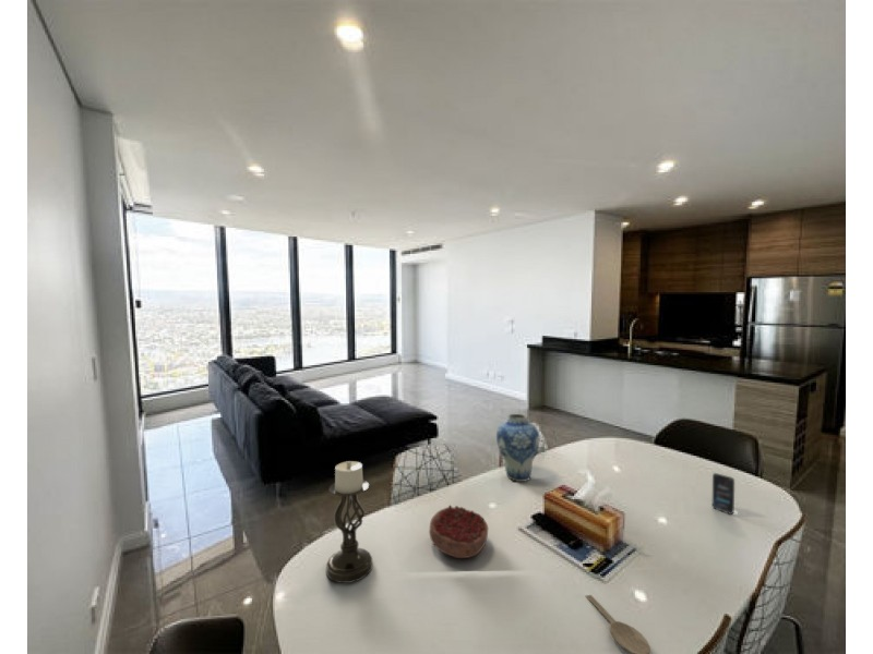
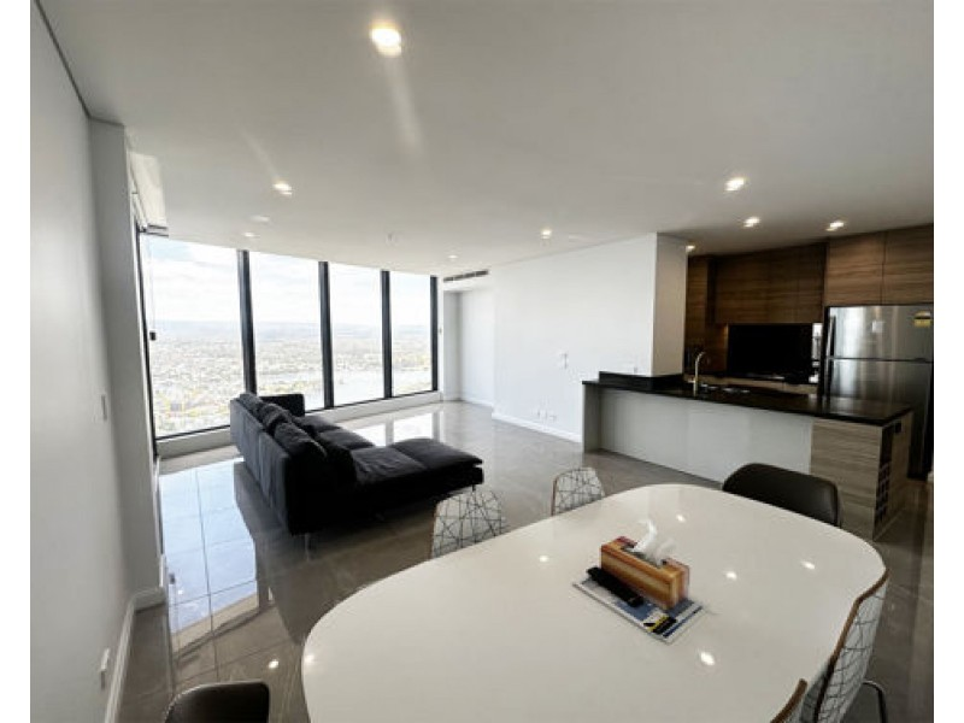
- smartphone [711,472,736,516]
- candle holder [325,460,374,584]
- vase [495,413,540,483]
- wooden spoon [584,594,651,654]
- decorative bowl [429,504,489,559]
